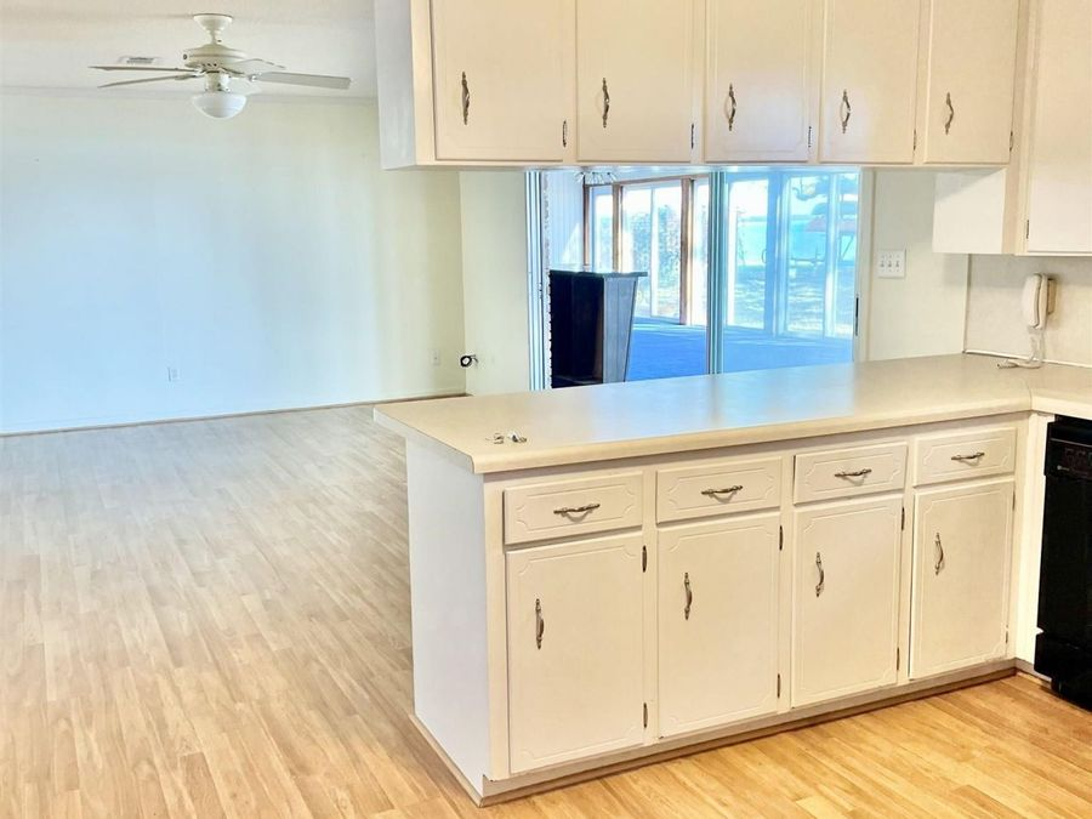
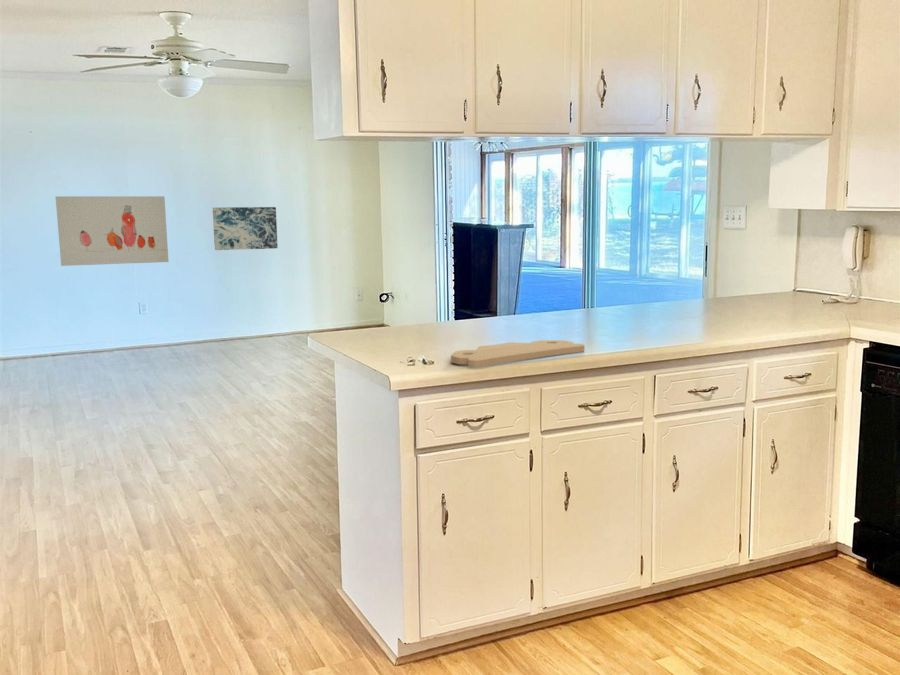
+ cutting board [450,339,586,368]
+ wall art [55,195,170,267]
+ wall art [212,206,279,251]
